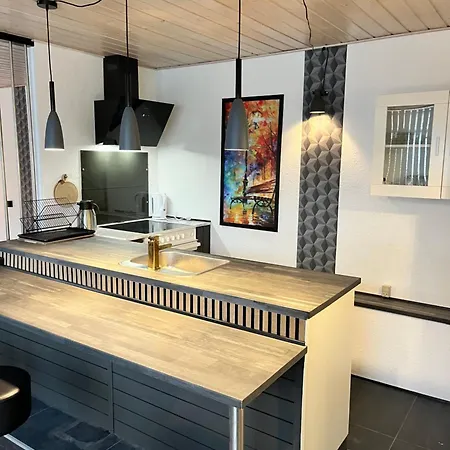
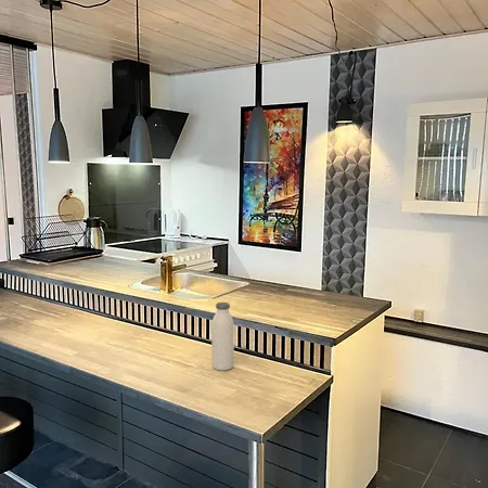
+ water bottle [210,301,235,372]
